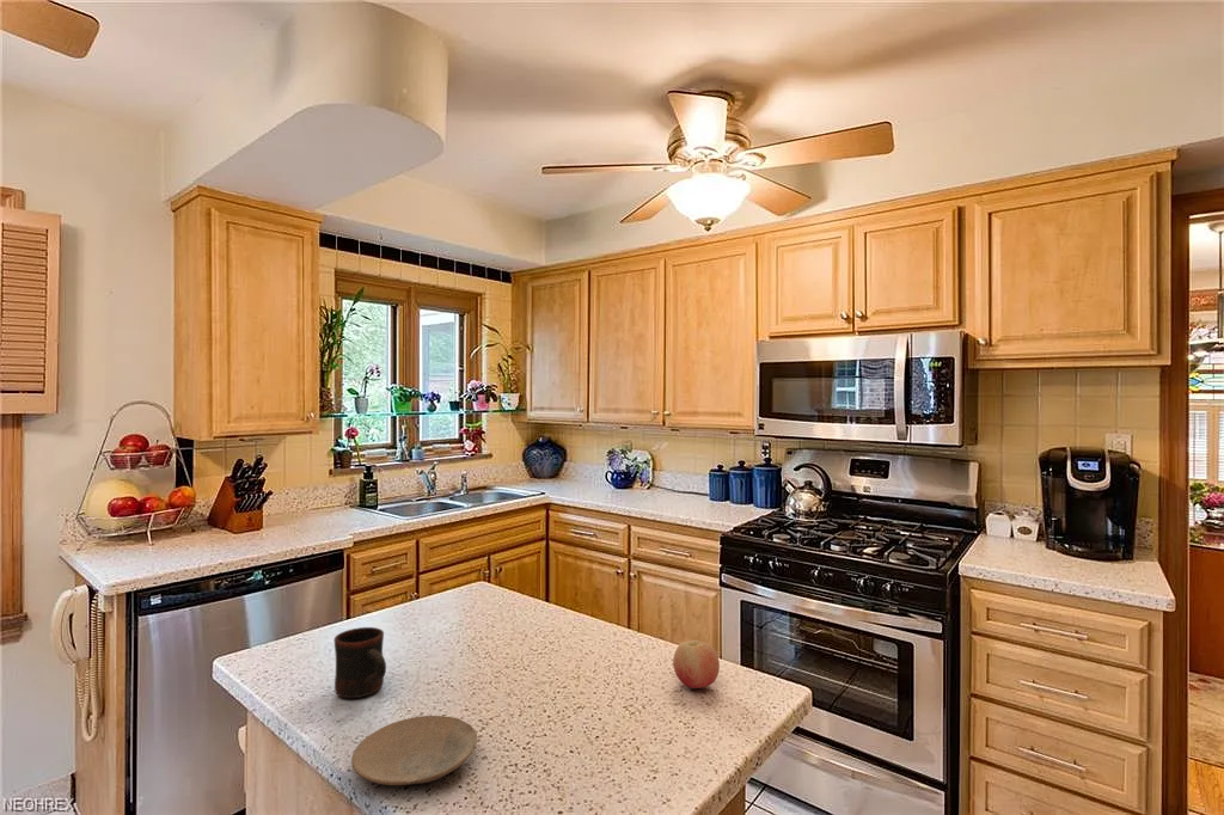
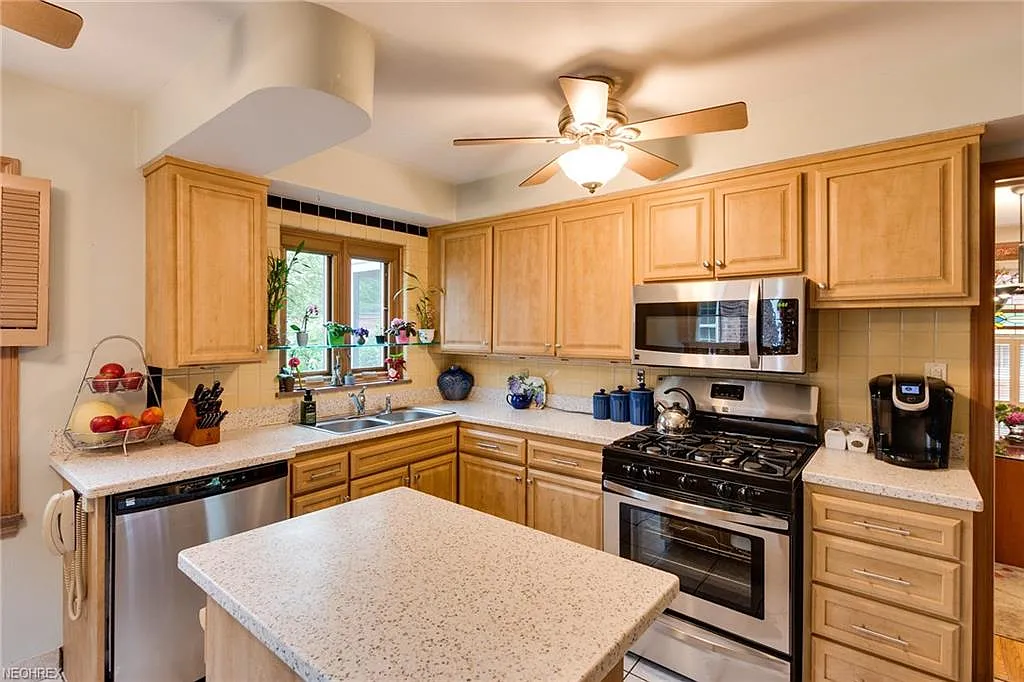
- fruit [672,639,721,690]
- mug [333,626,387,699]
- plate [350,715,478,786]
